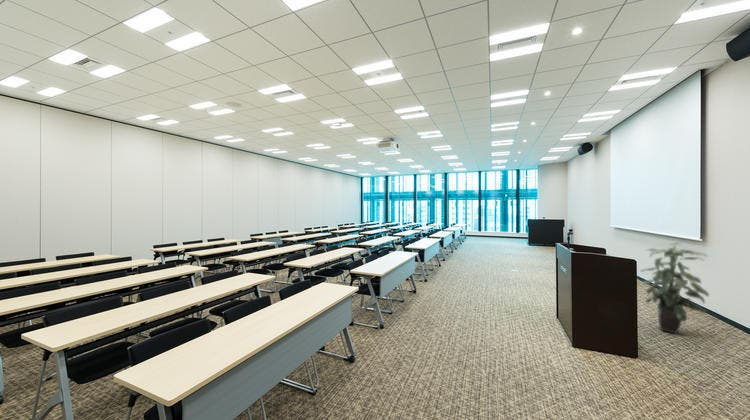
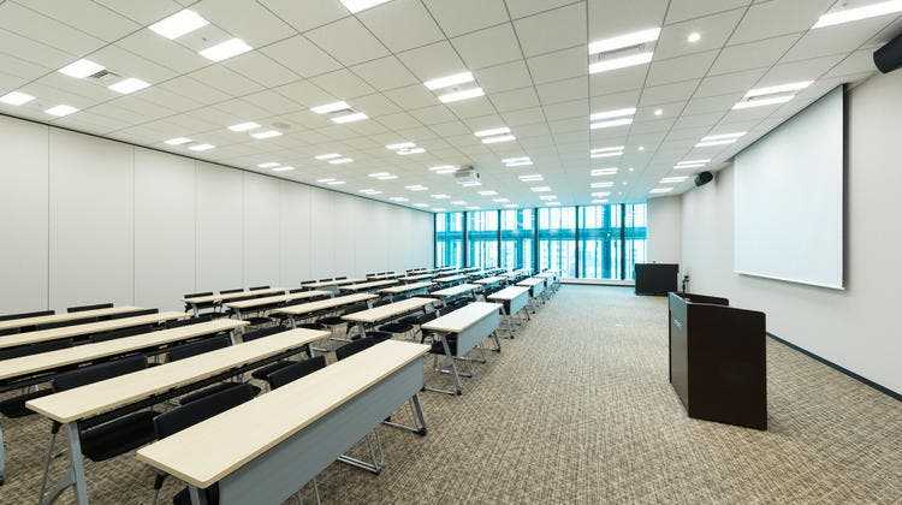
- indoor plant [639,241,710,335]
